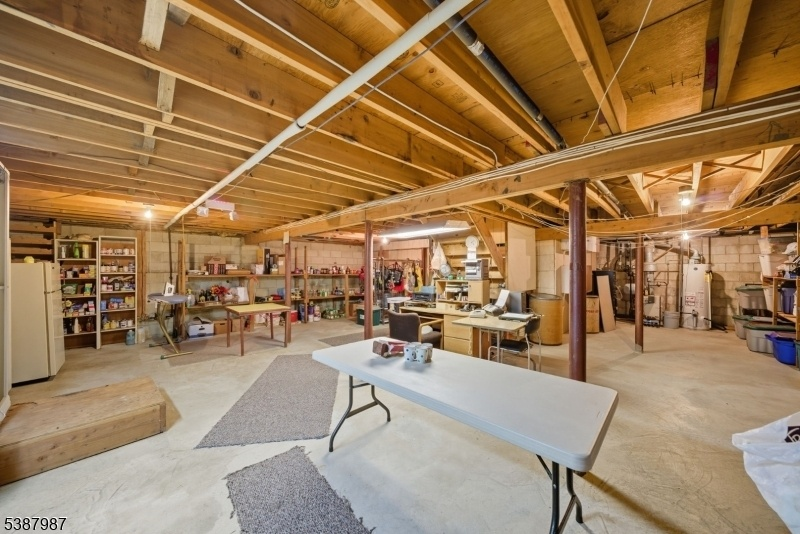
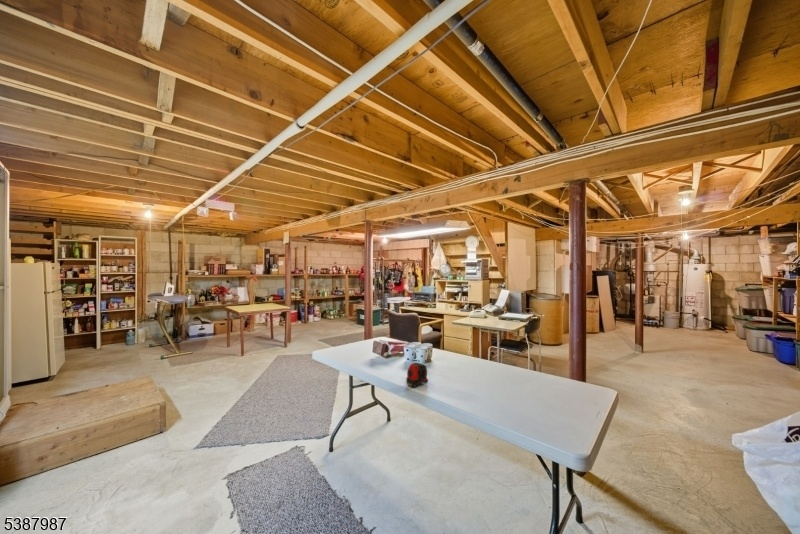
+ tape measure [405,362,429,388]
